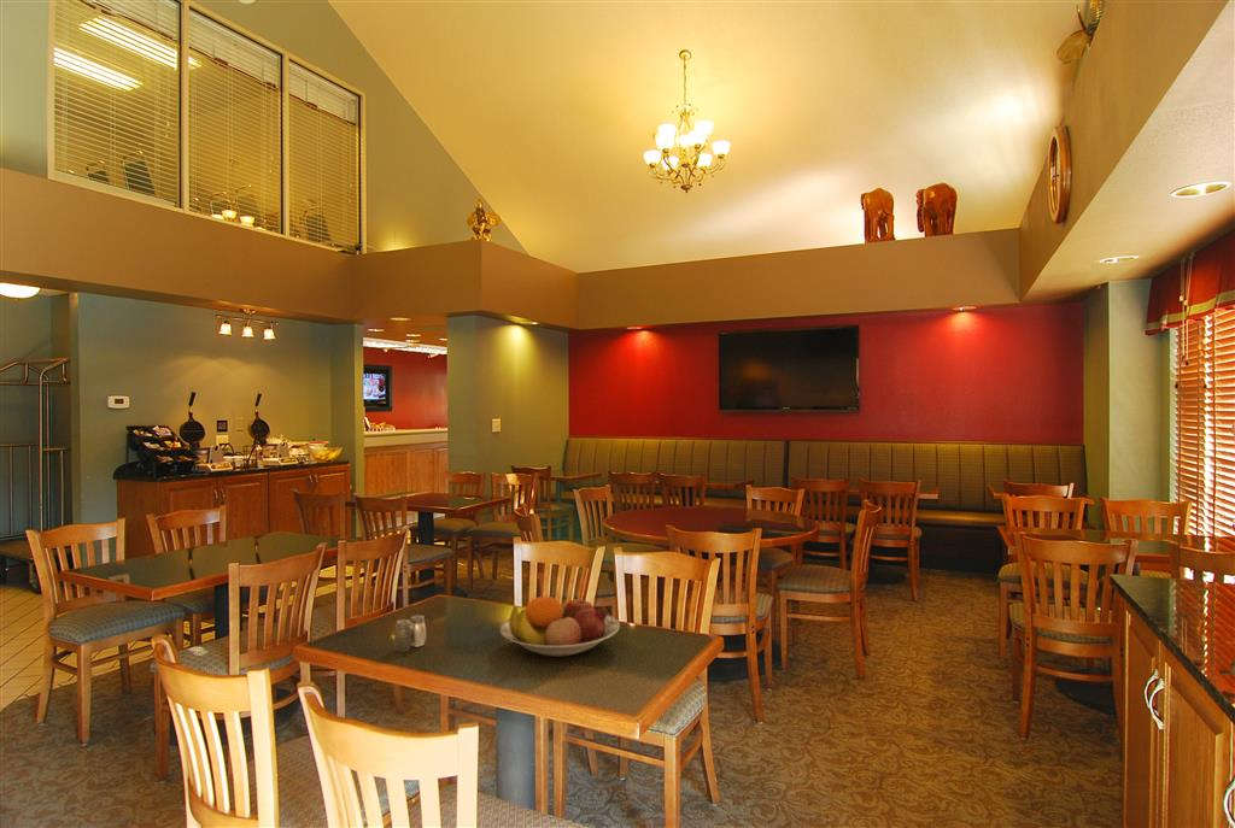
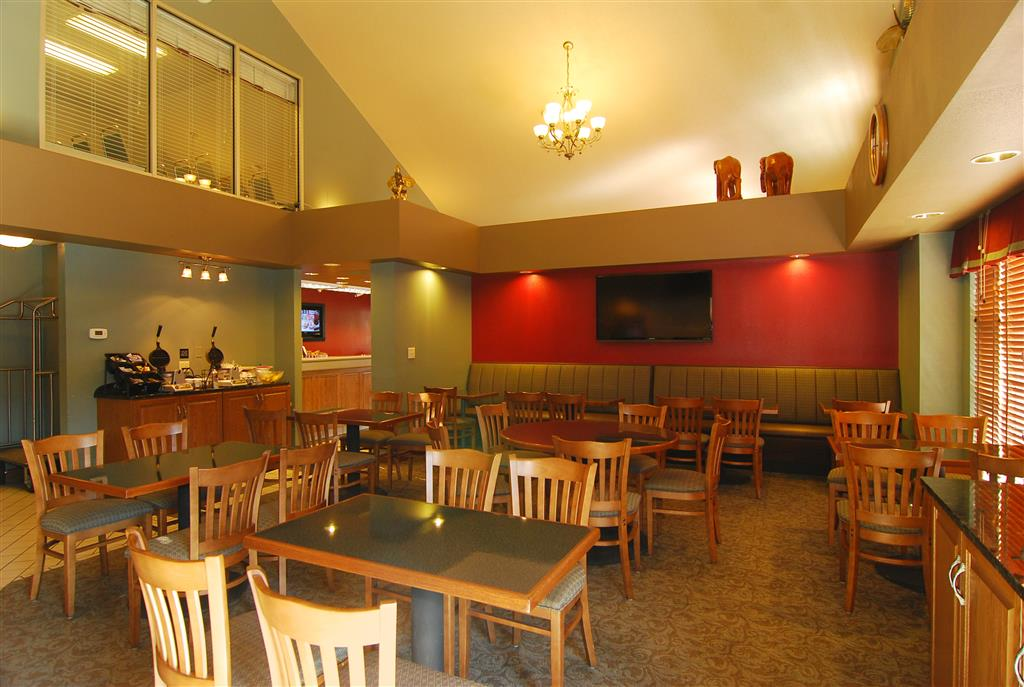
- salt and pepper shaker [393,613,427,653]
- fruit bowl [499,594,621,658]
